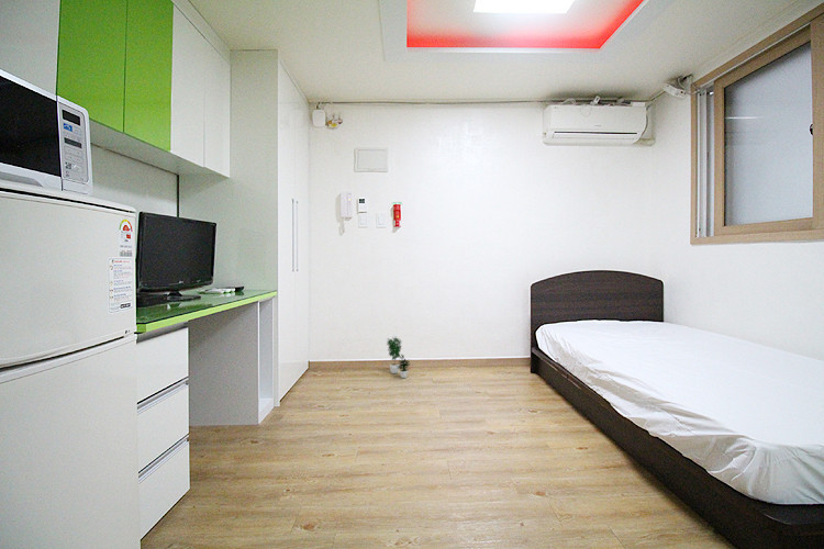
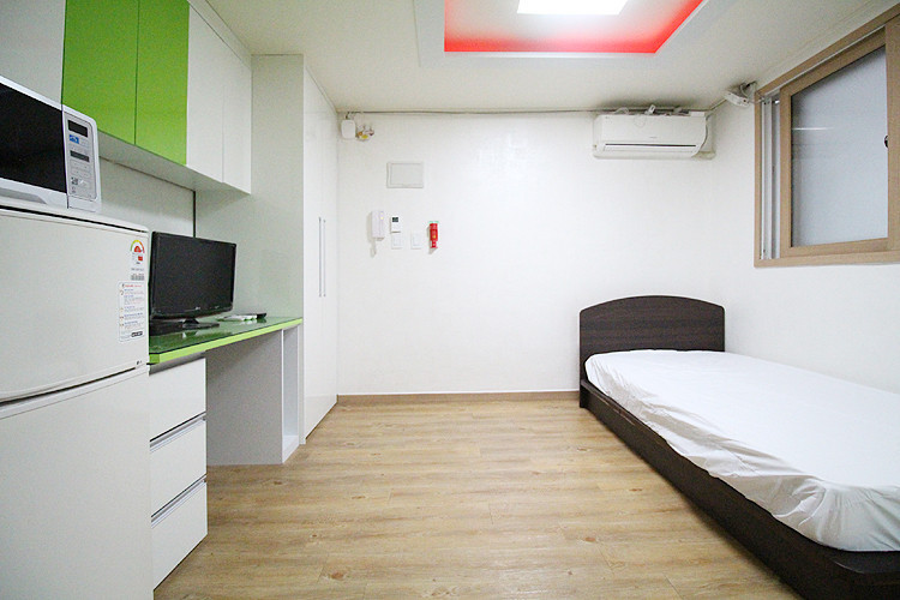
- potted plant [386,335,412,379]
